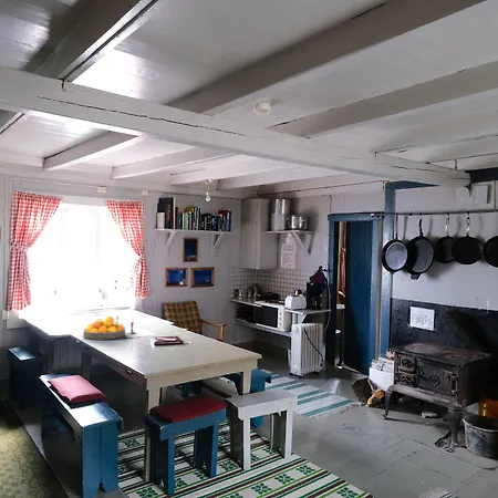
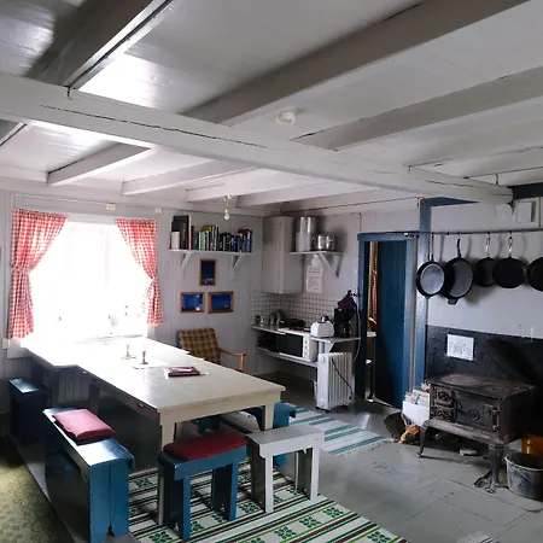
- fruit bowl [82,315,126,340]
